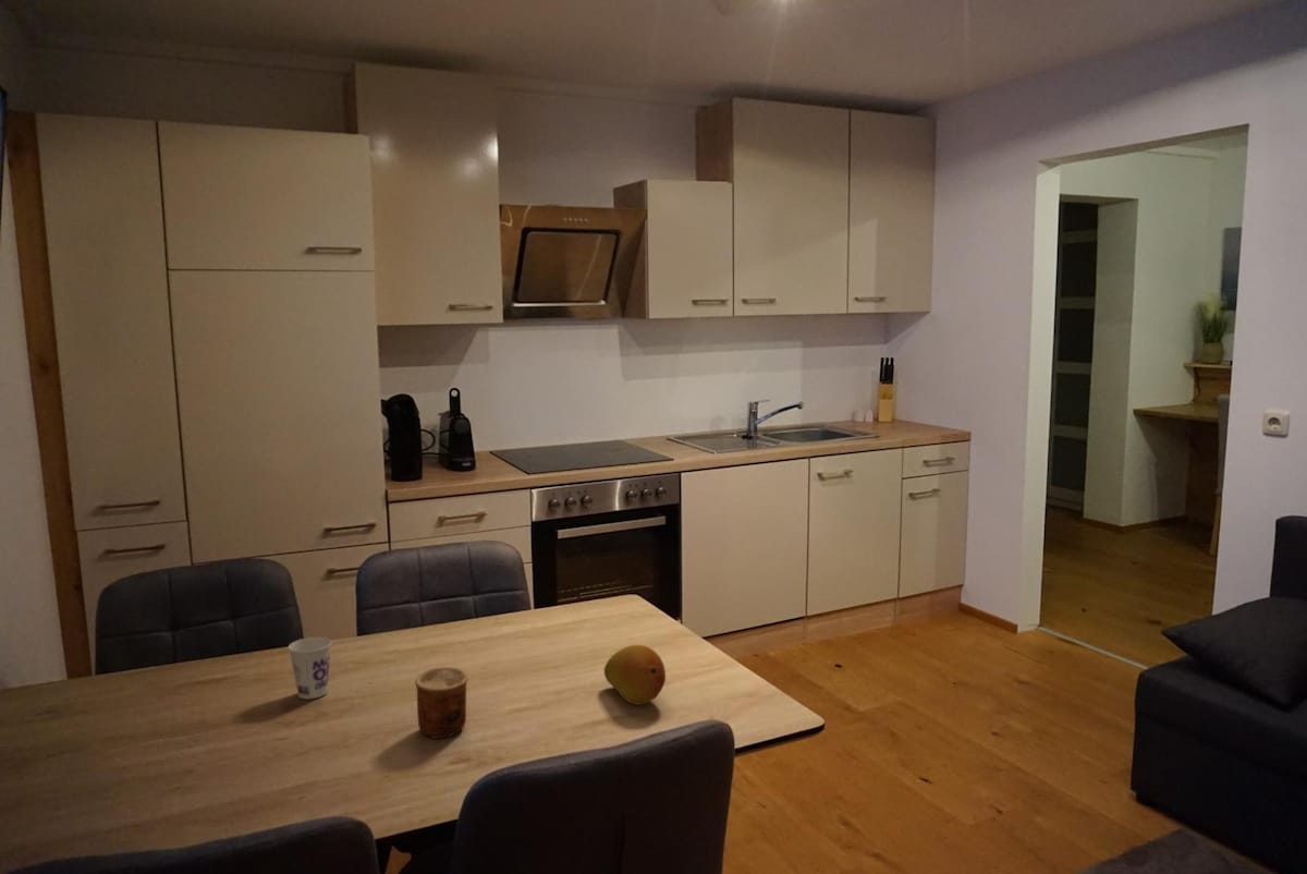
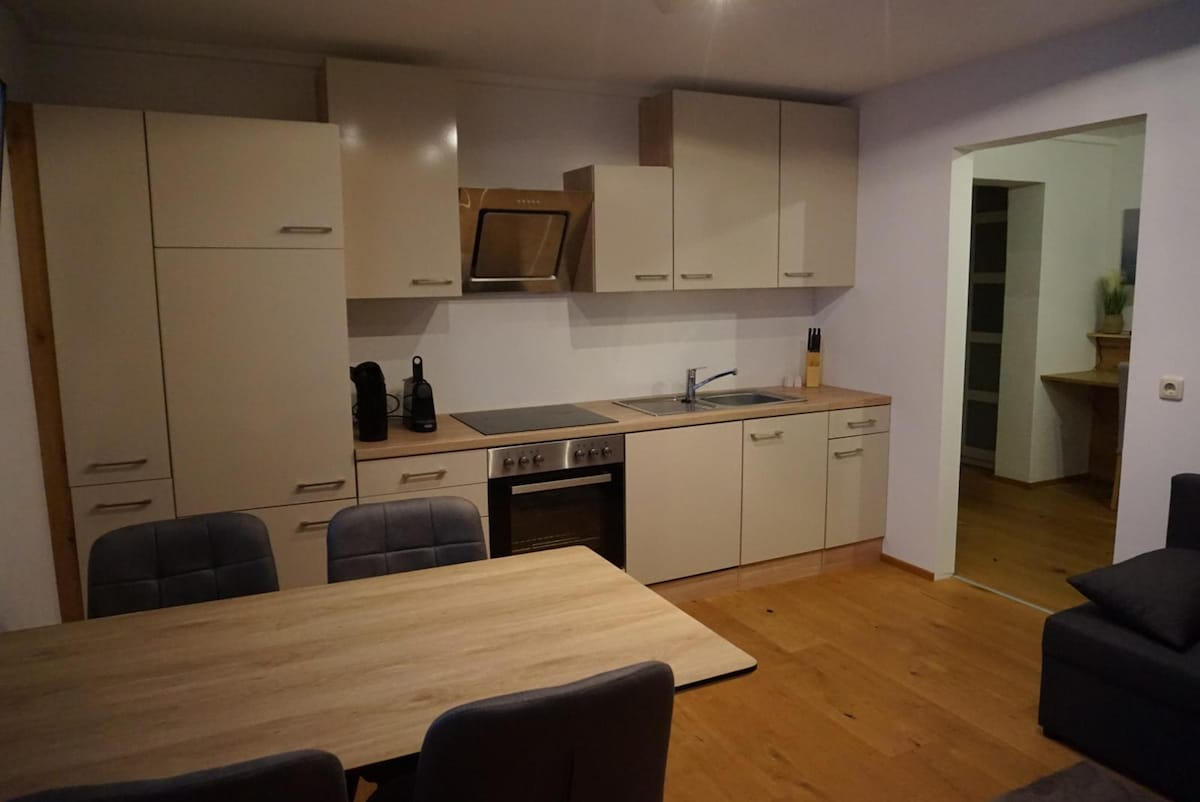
- cup [286,636,333,700]
- cup [414,666,469,739]
- fruit [603,644,667,706]
